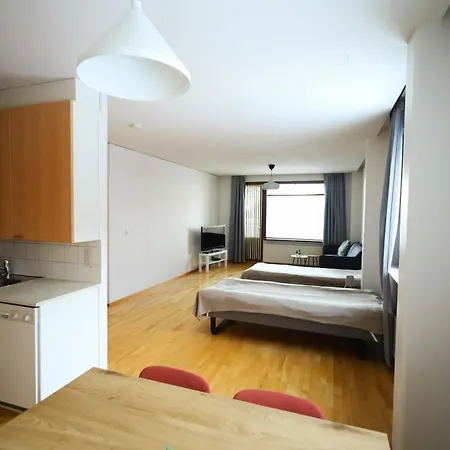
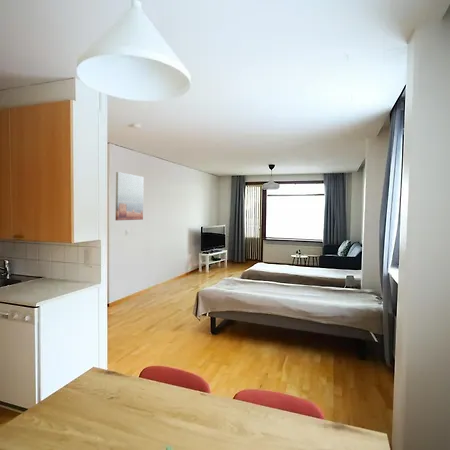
+ wall art [114,171,145,221]
